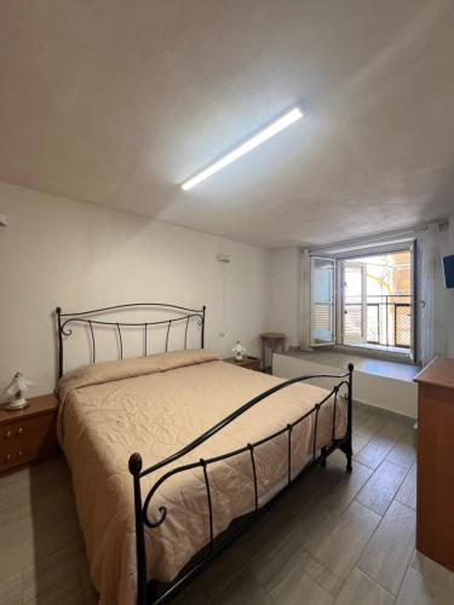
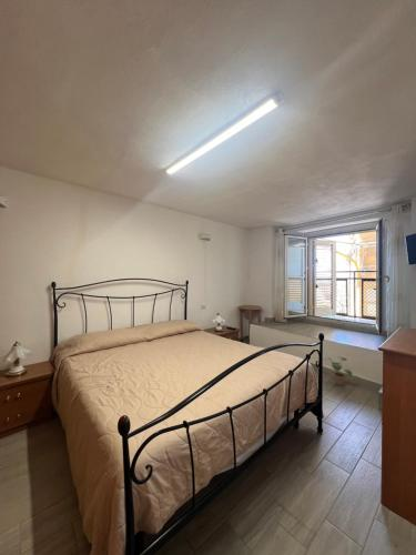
+ potted plant [325,355,353,386]
